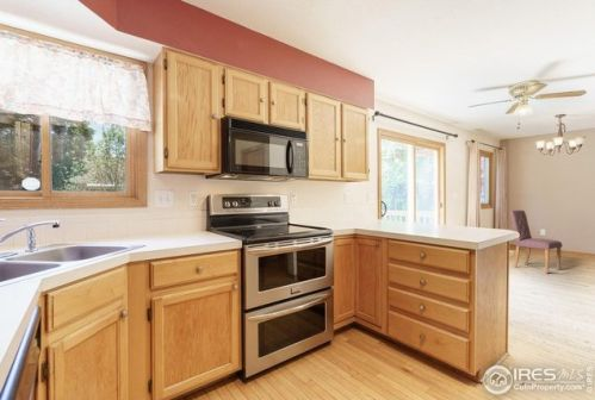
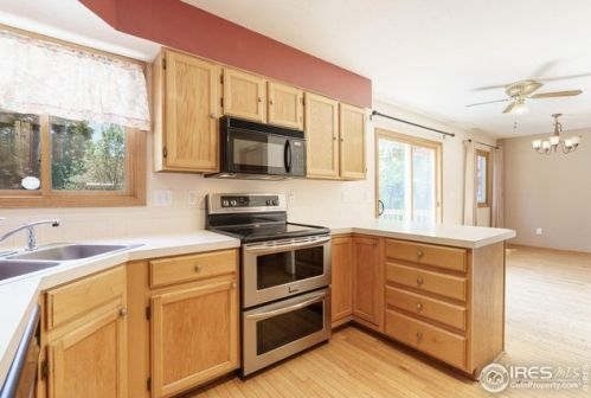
- dining chair [509,210,563,275]
